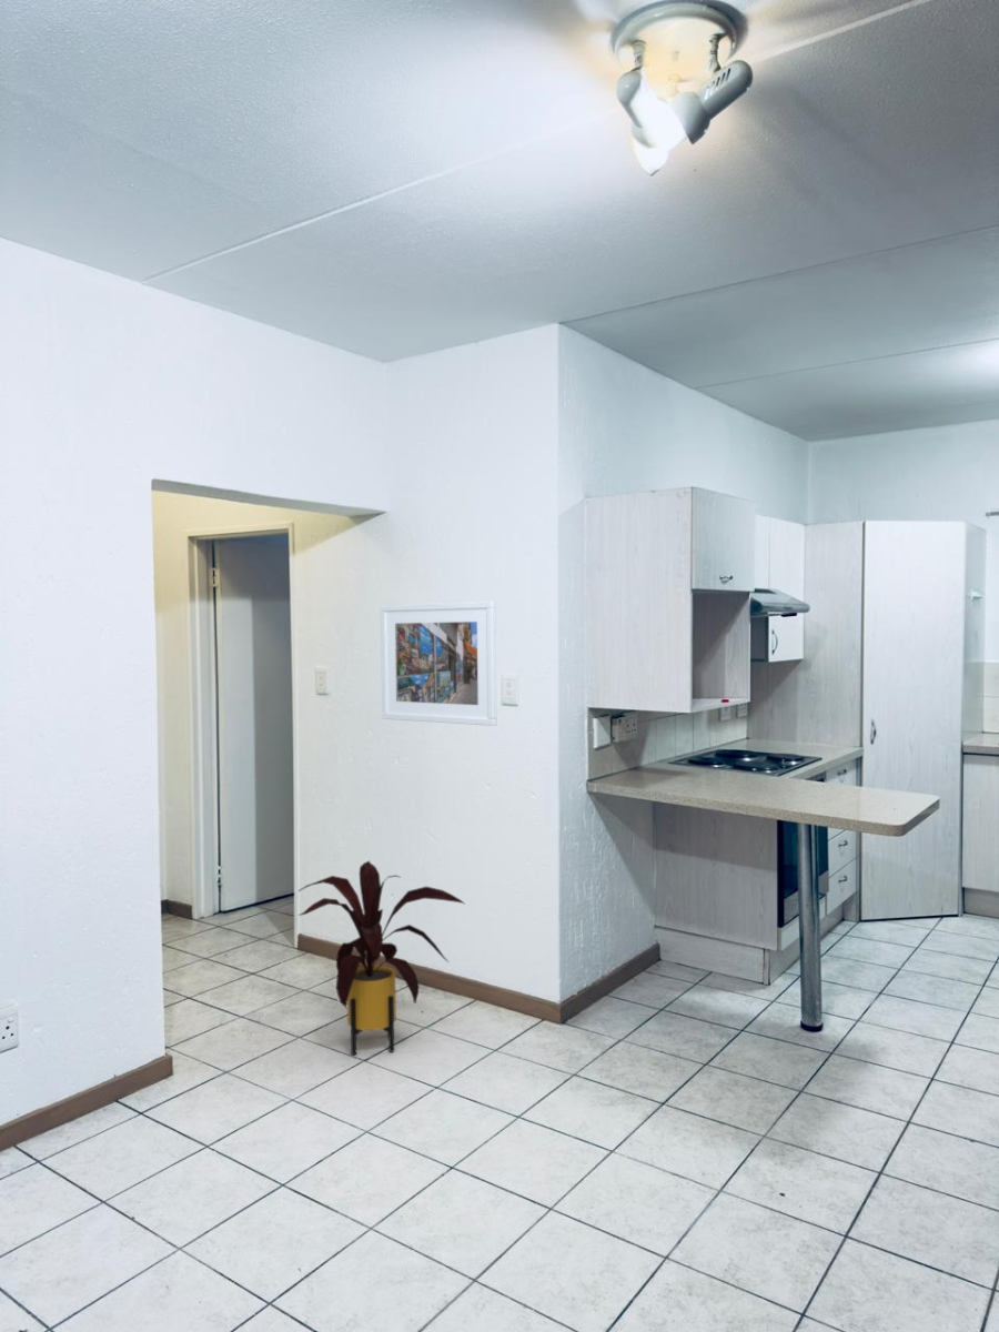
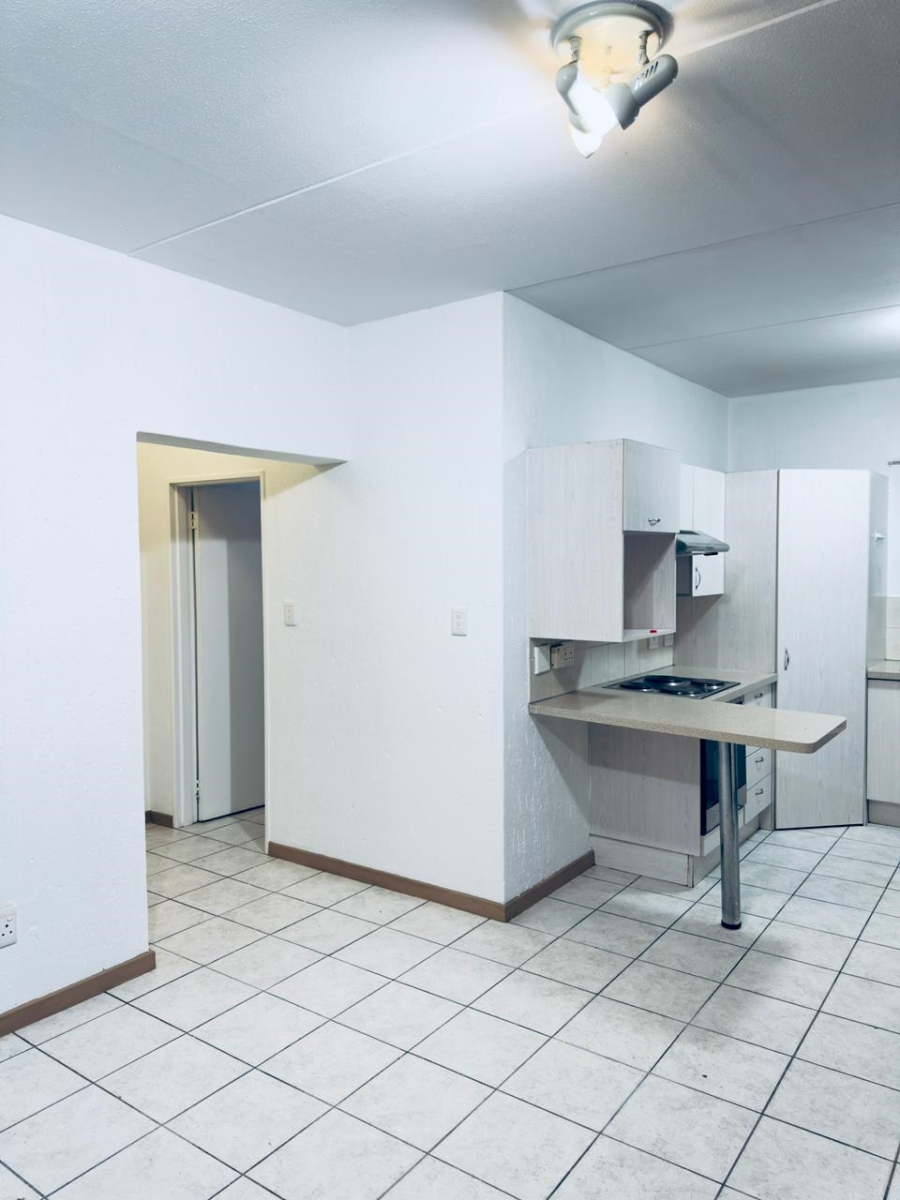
- house plant [297,859,465,1057]
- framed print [380,601,497,727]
